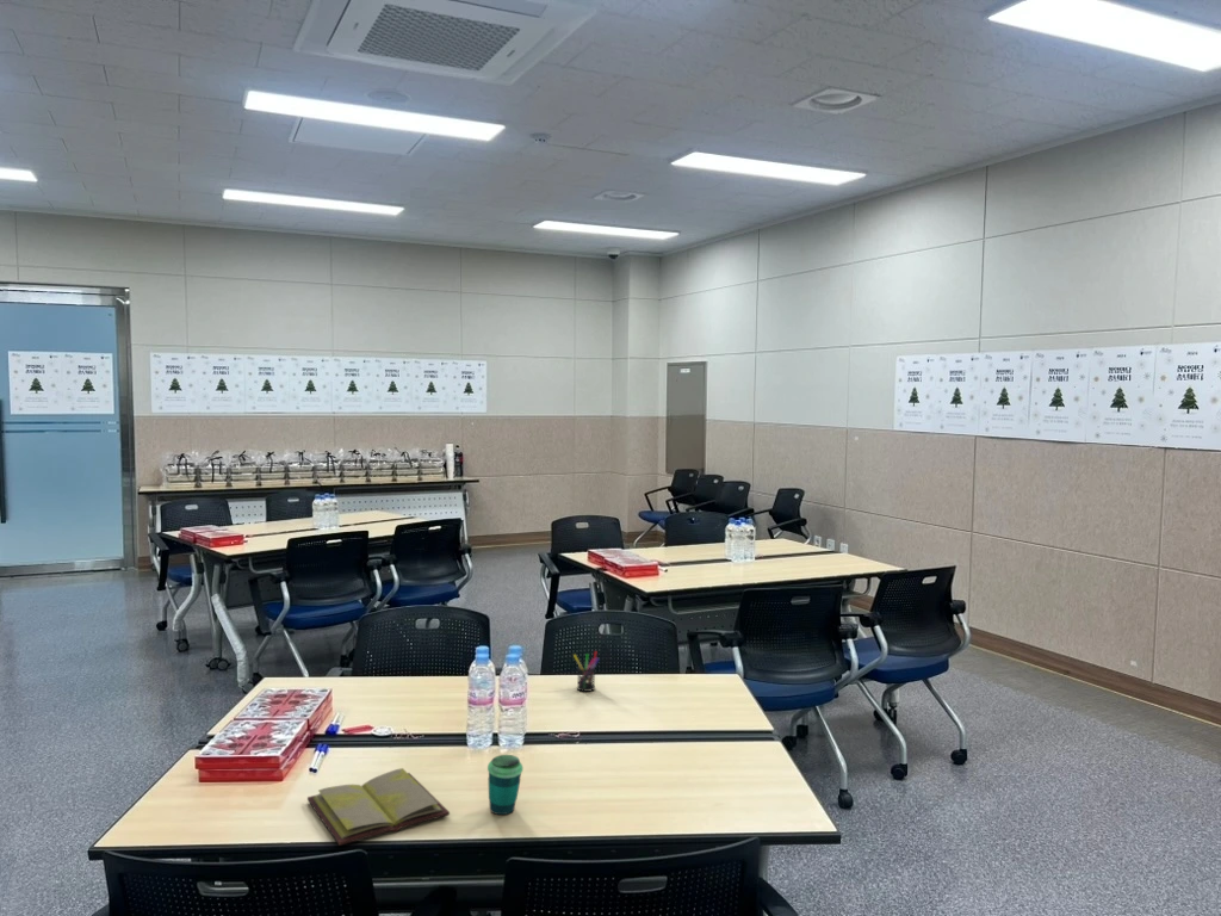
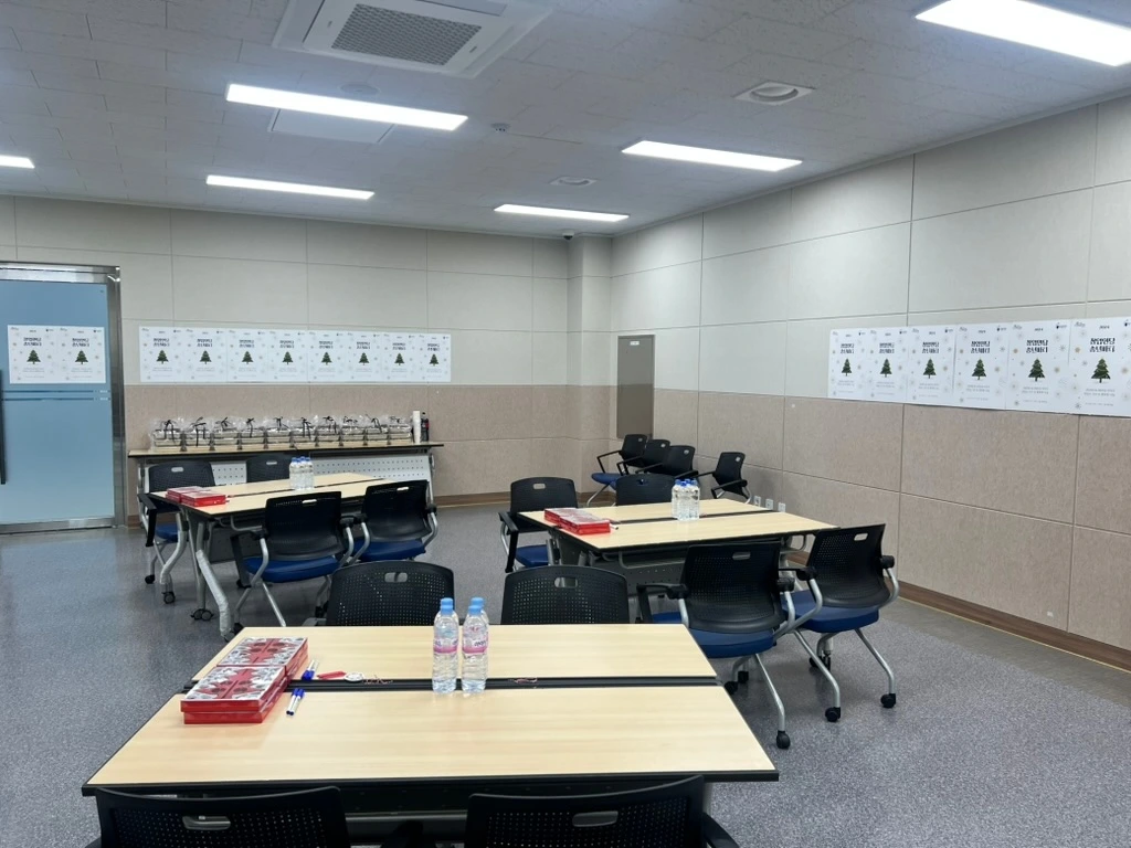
- cup [486,754,523,816]
- pen holder [572,650,601,693]
- diary [306,767,451,847]
